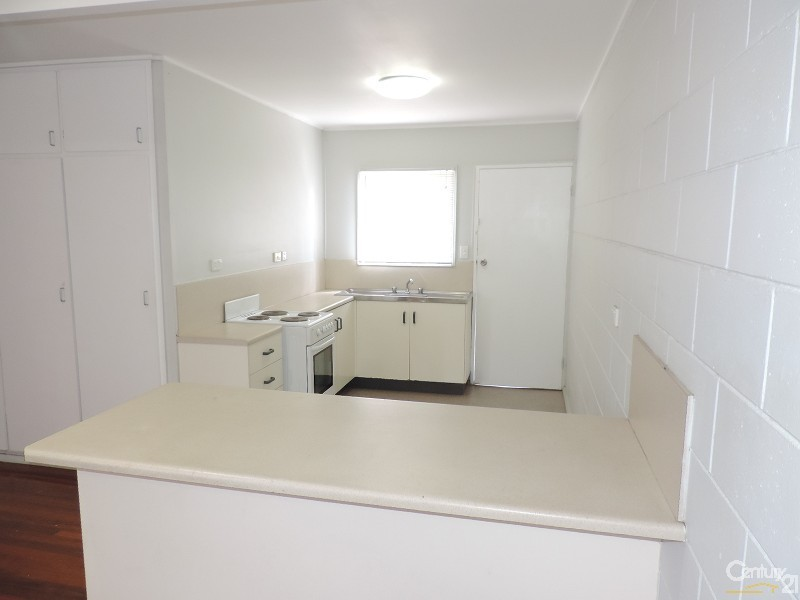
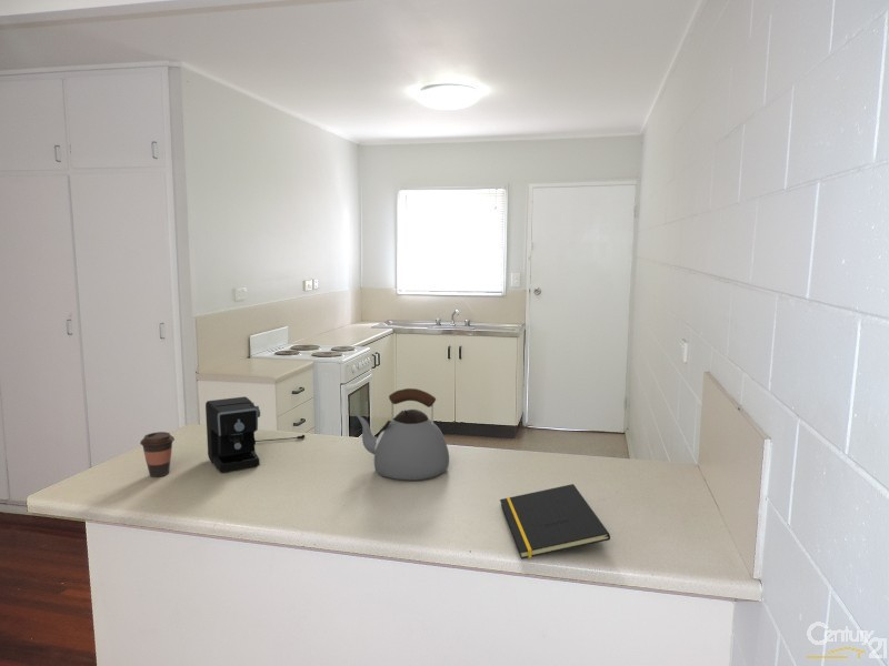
+ coffee cup [139,431,176,478]
+ coffee maker [204,396,306,473]
+ kettle [354,387,450,481]
+ notepad [499,483,611,561]
